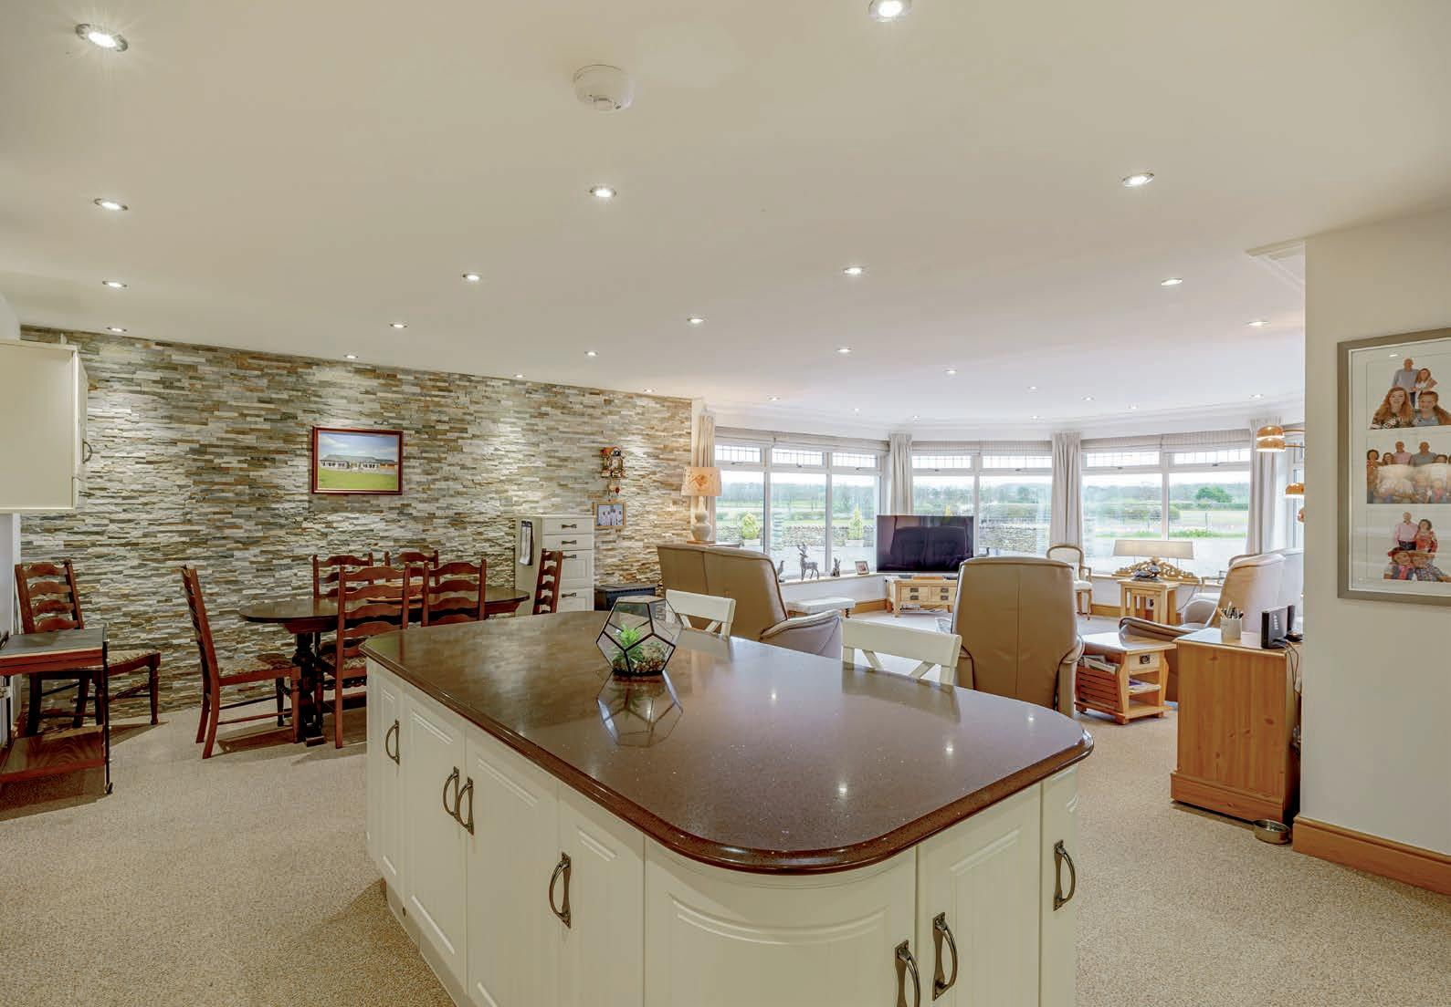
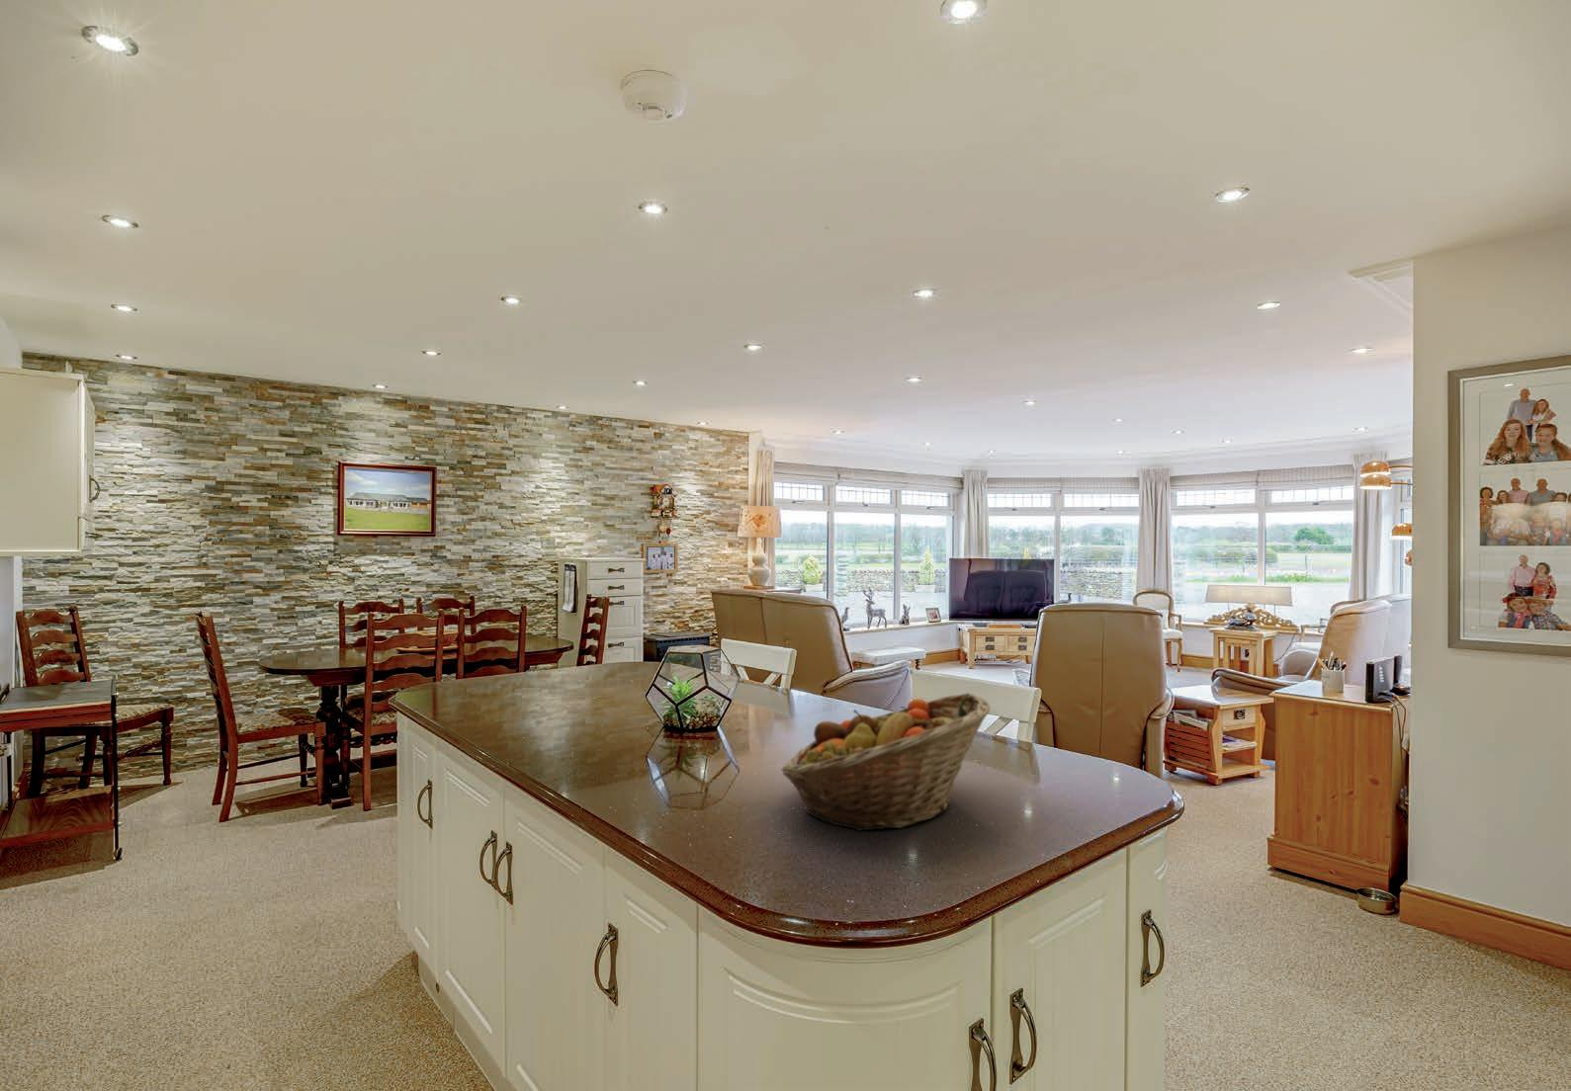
+ fruit basket [780,692,991,832]
